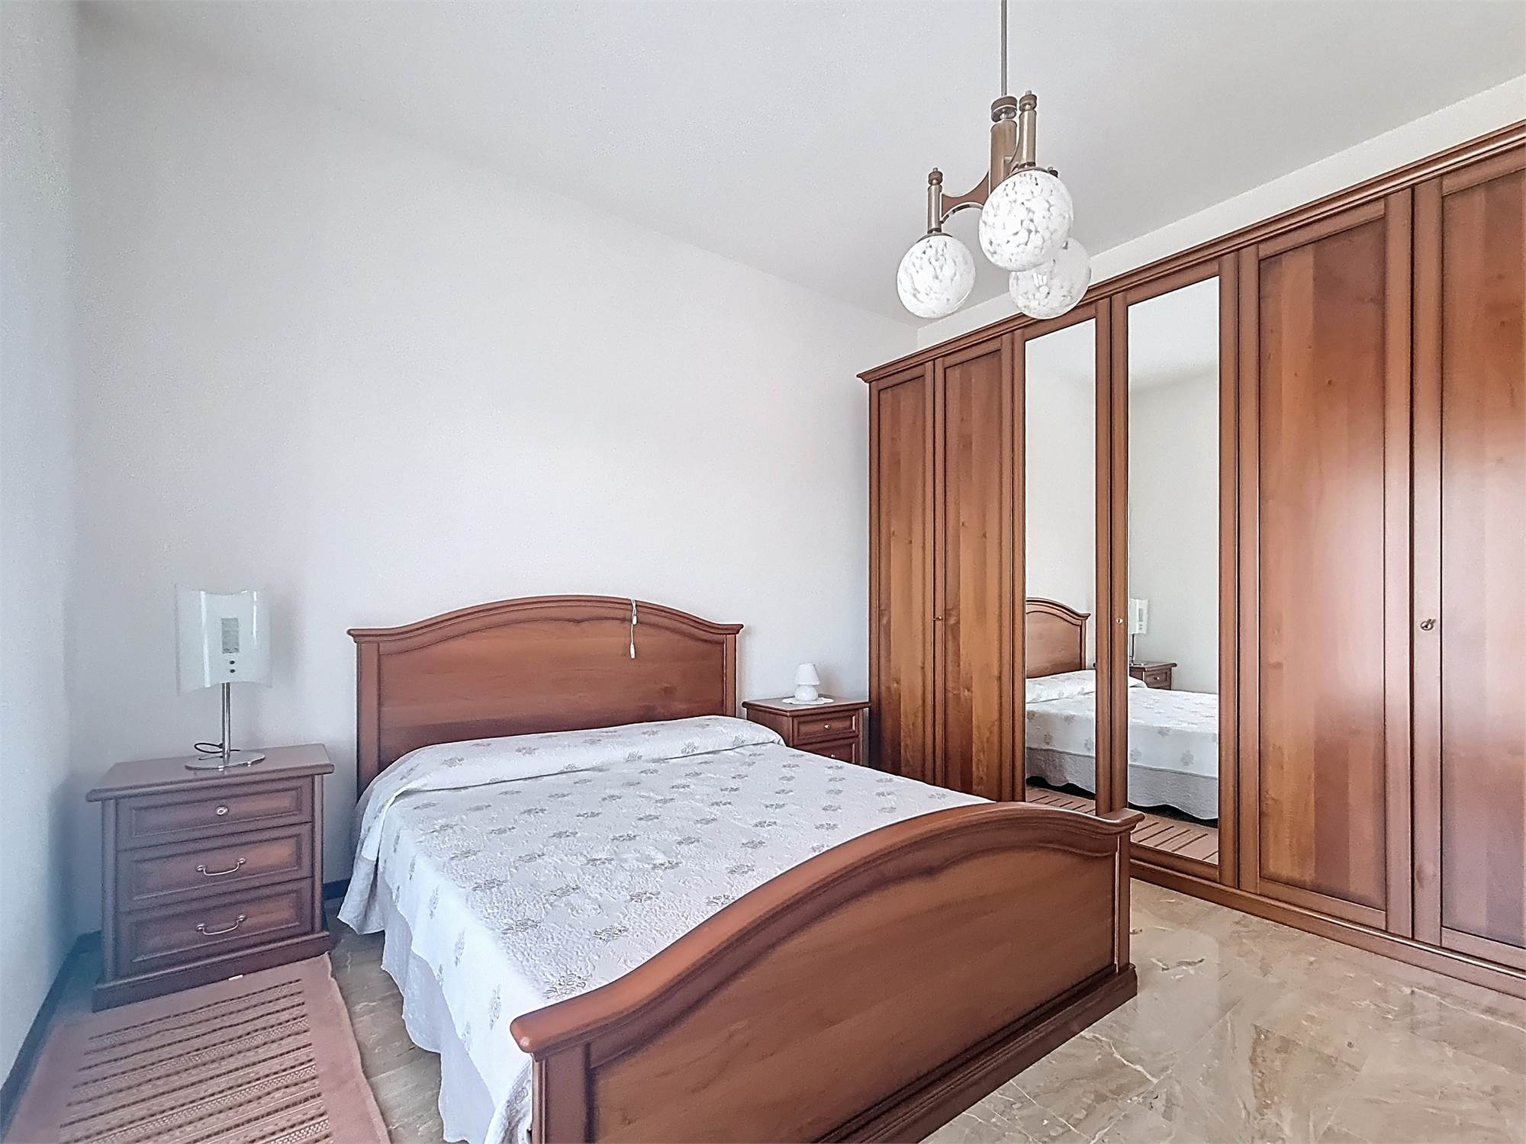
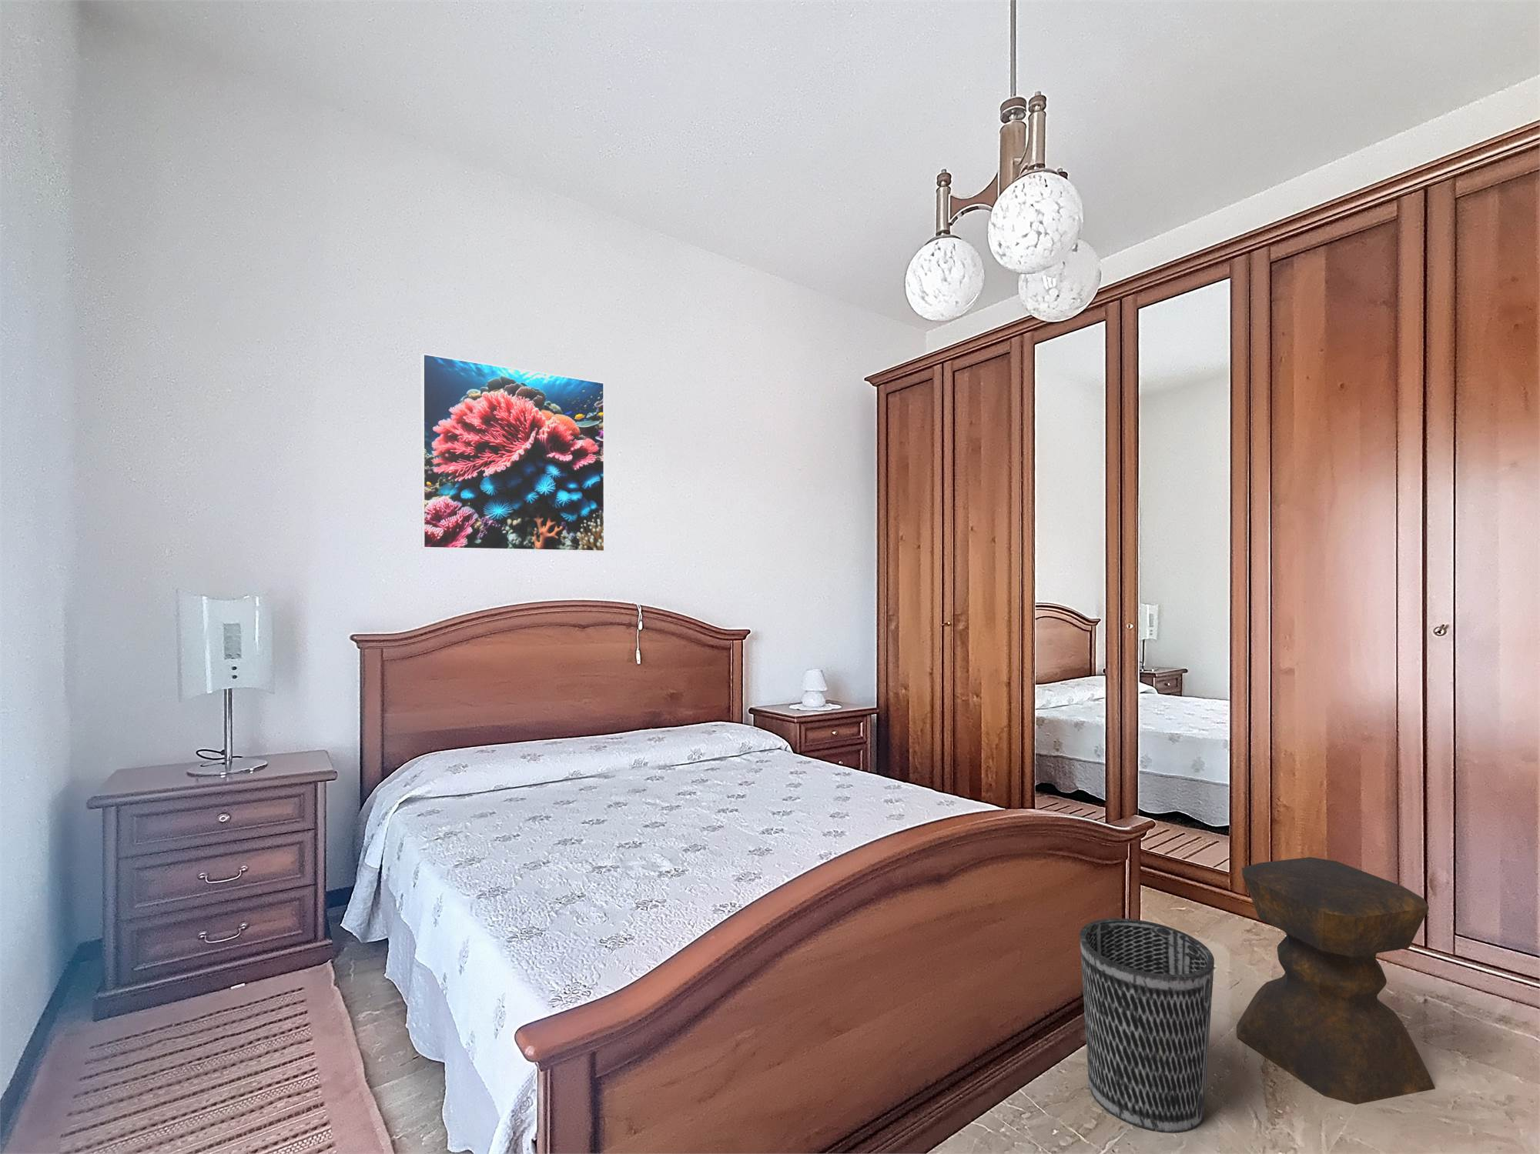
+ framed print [421,353,605,553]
+ stool [1236,856,1436,1106]
+ wastebasket [1079,918,1215,1133]
